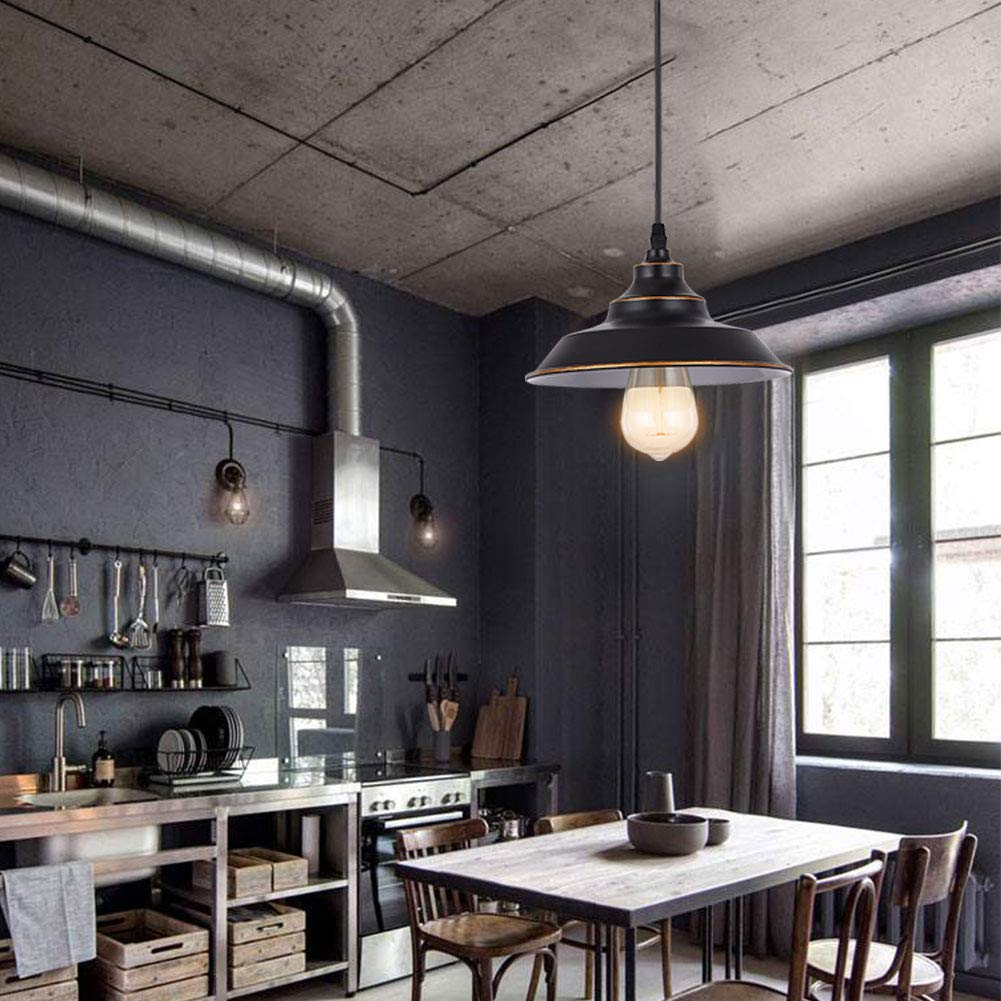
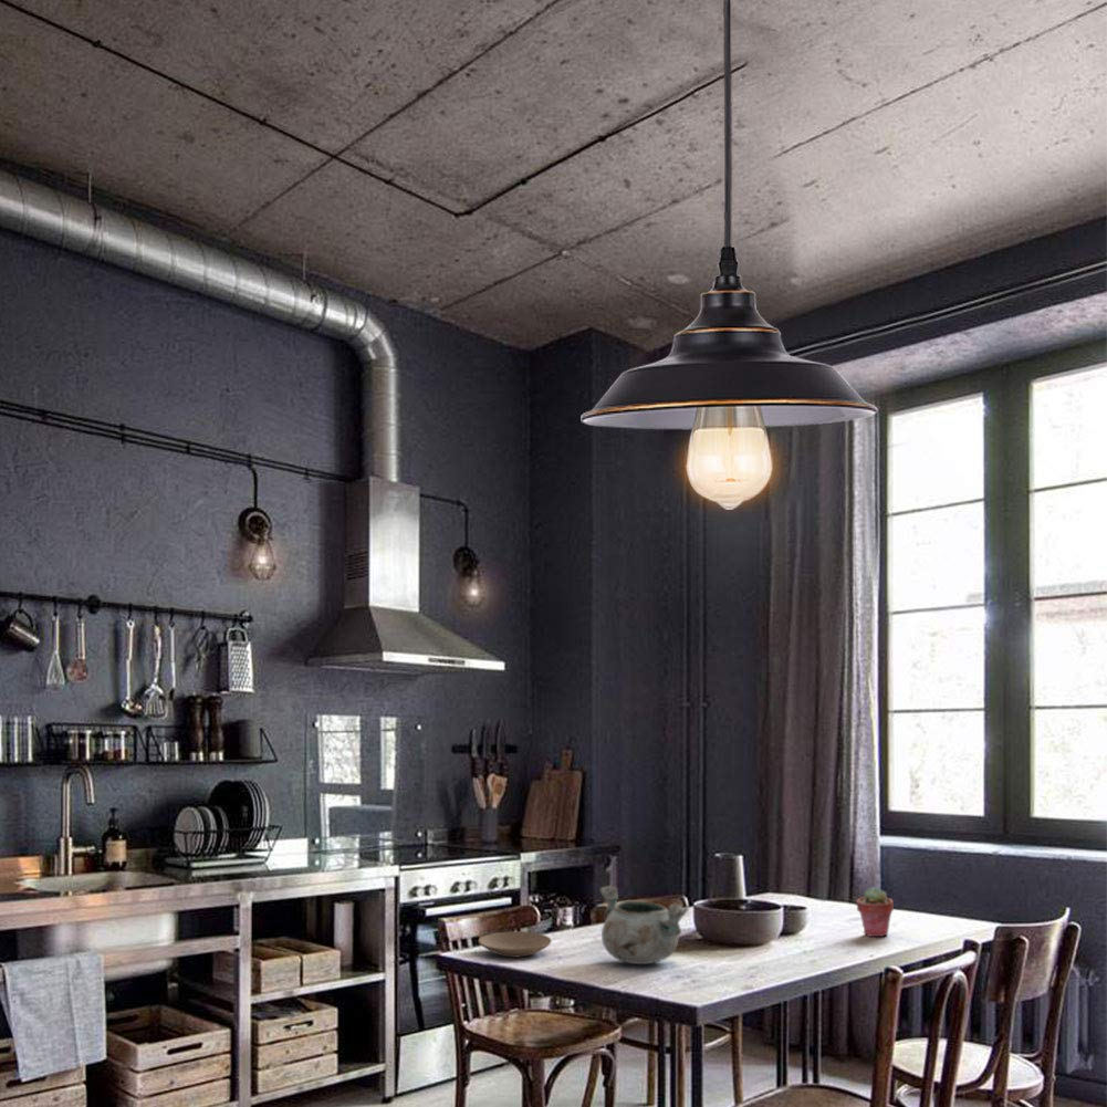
+ potted succulent [855,886,895,938]
+ decorative bowl [598,885,689,965]
+ plate [478,930,553,959]
